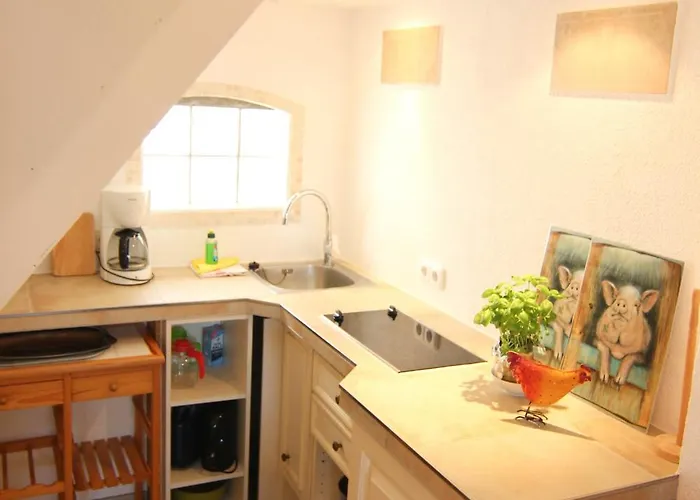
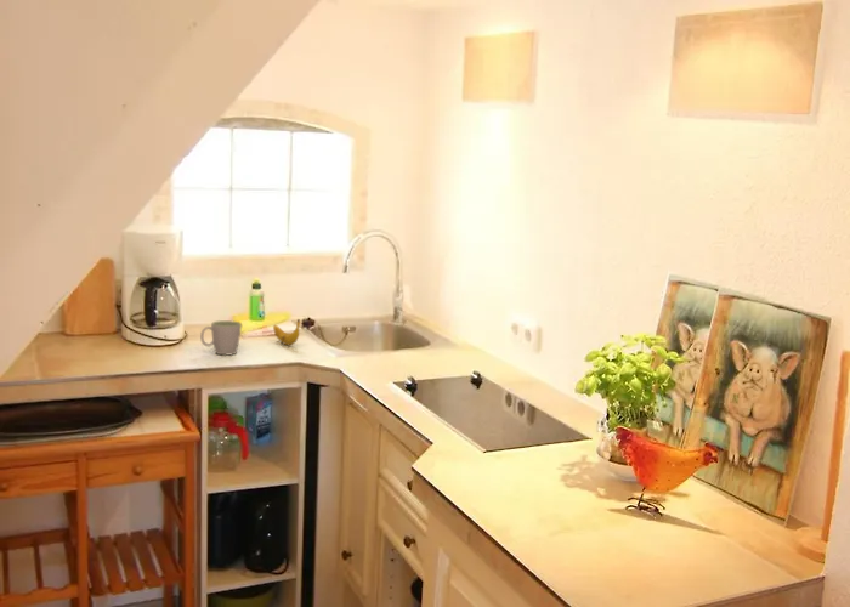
+ mug [199,319,243,356]
+ banana [272,318,301,346]
